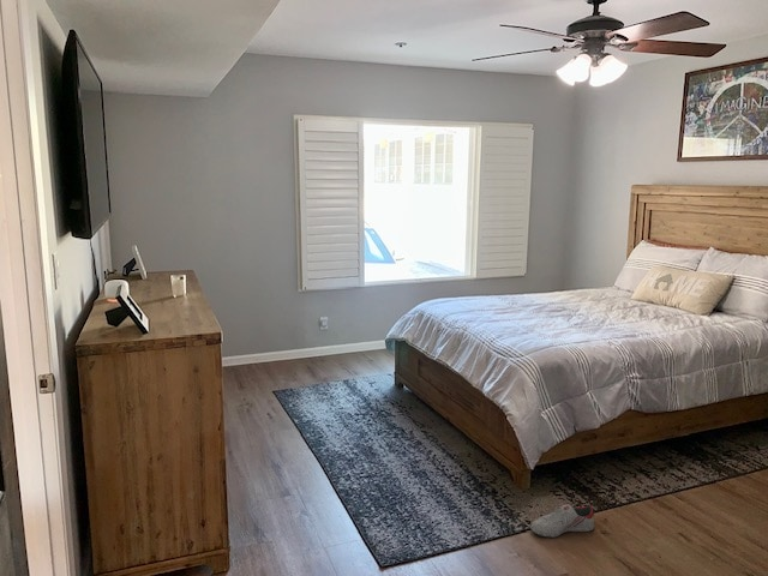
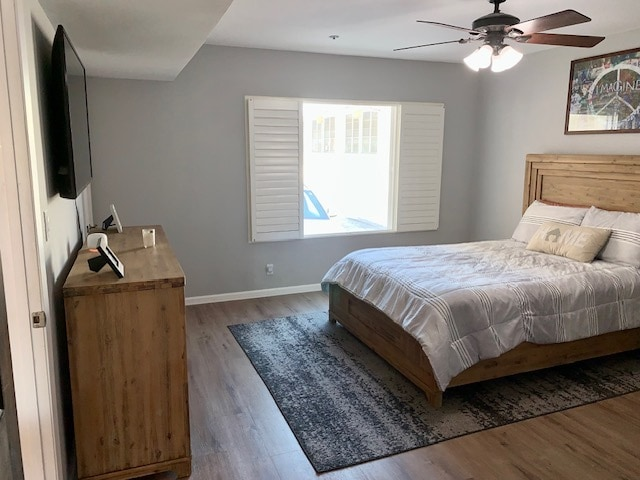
- shoe [529,503,595,539]
